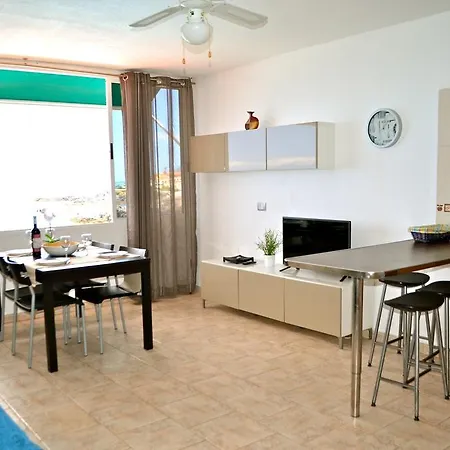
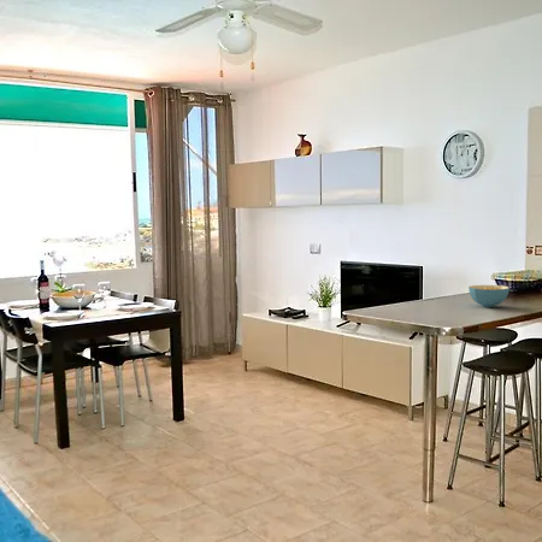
+ cereal bowl [467,284,511,308]
